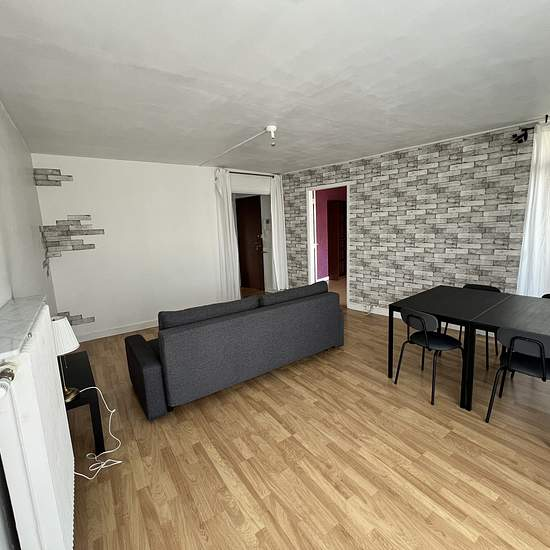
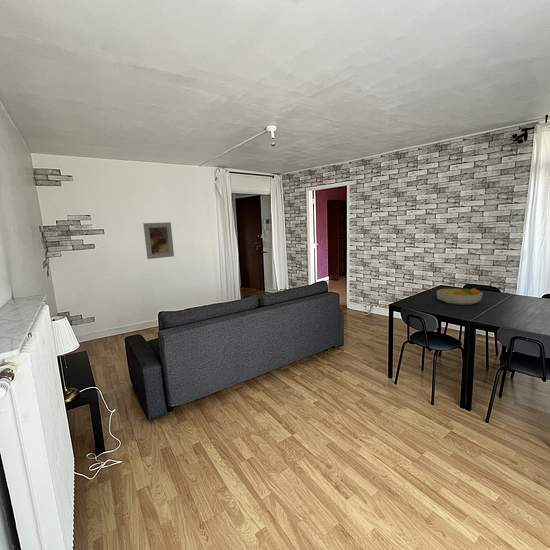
+ fruit bowl [436,287,484,306]
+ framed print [142,221,175,260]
